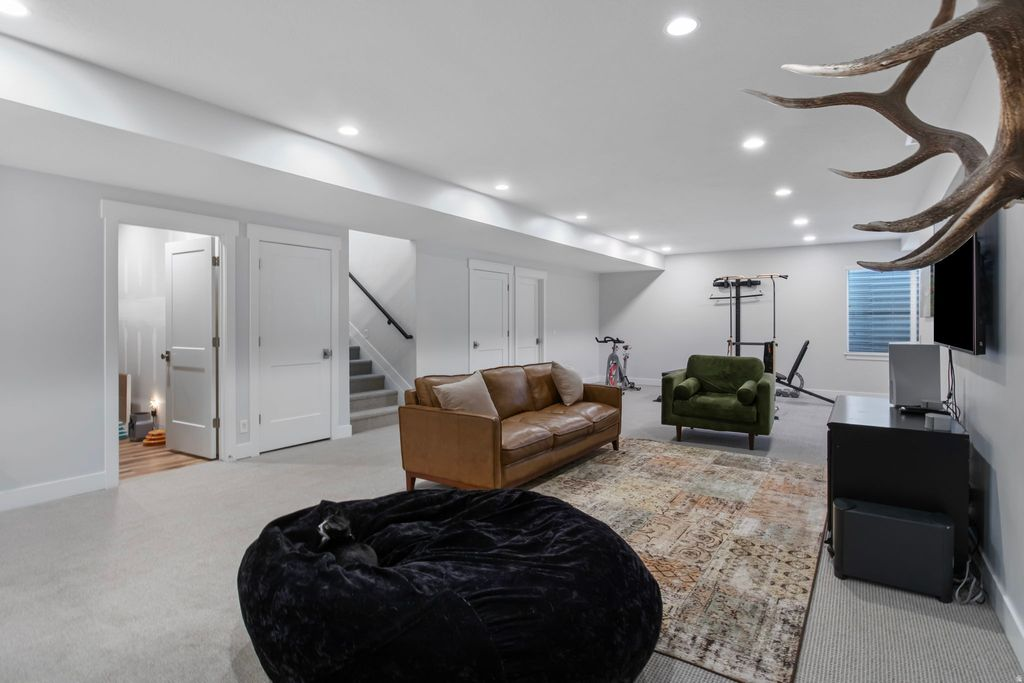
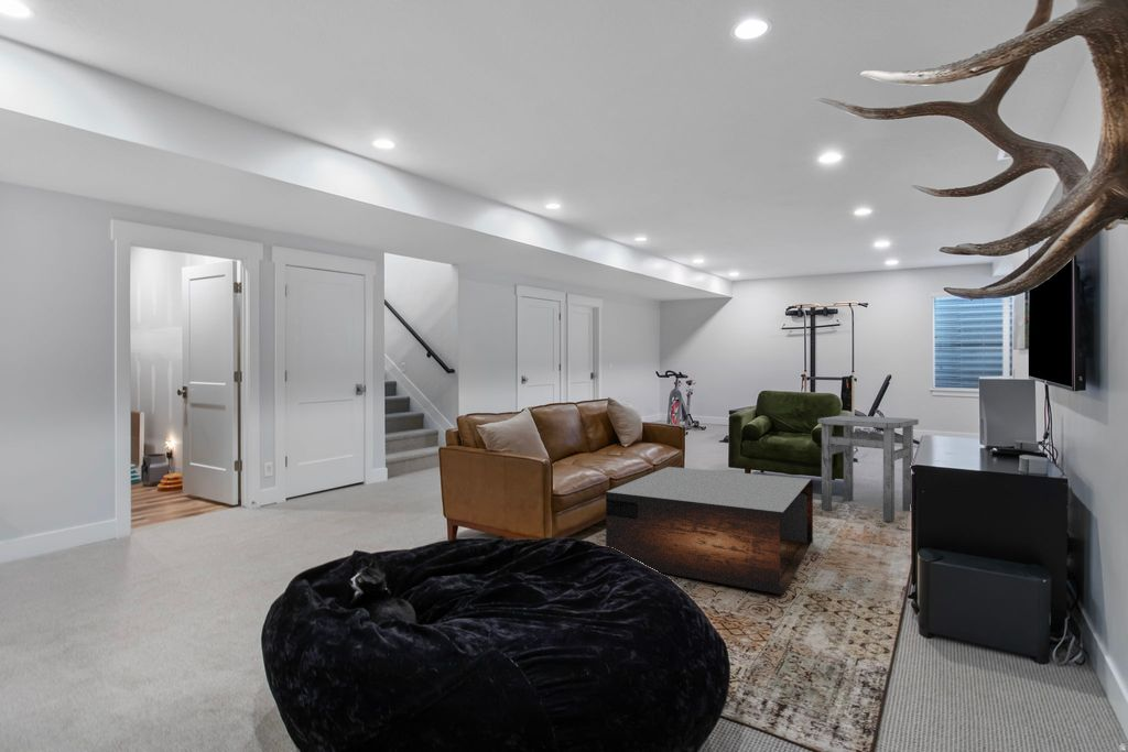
+ coffee table [605,466,814,596]
+ side table [816,414,920,523]
